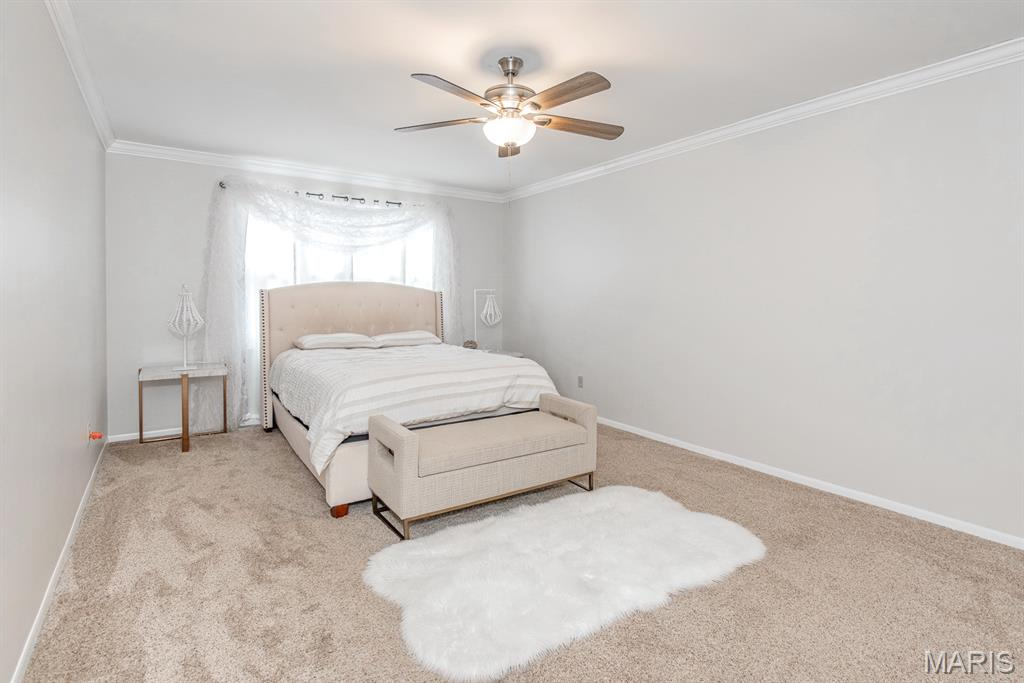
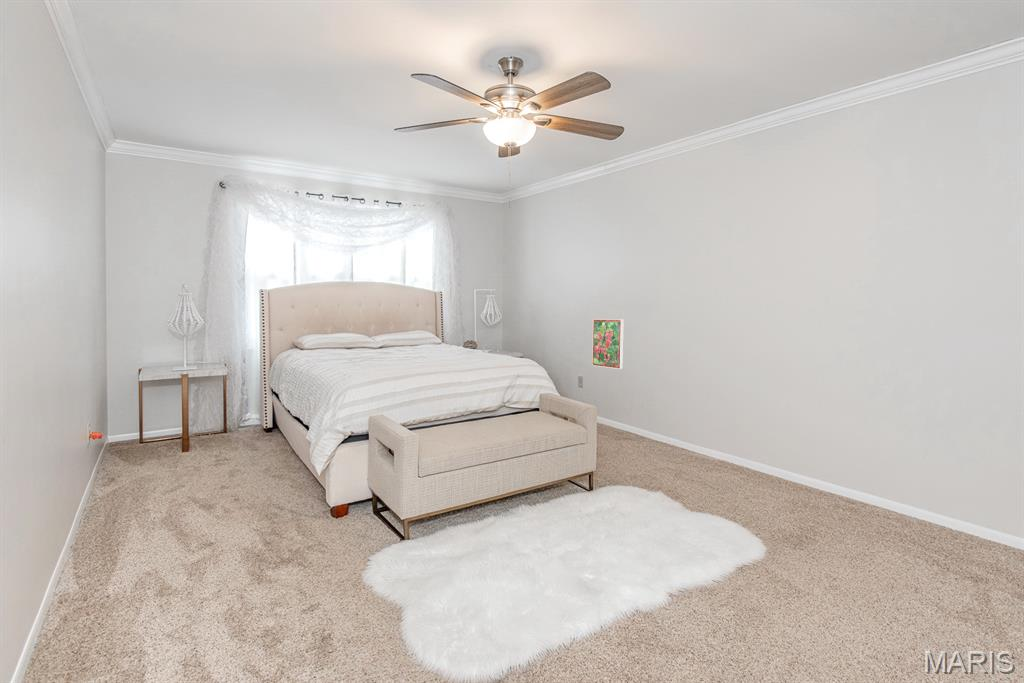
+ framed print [591,318,625,370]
